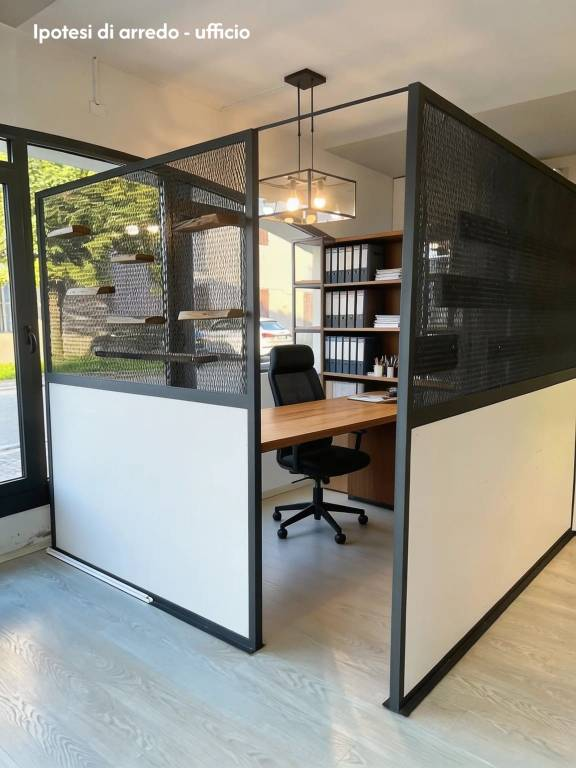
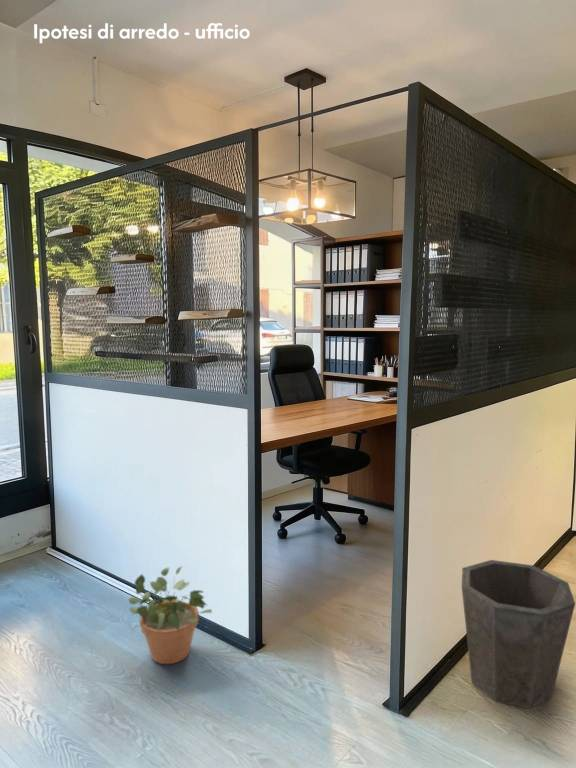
+ potted plant [126,566,213,665]
+ waste bin [461,559,576,709]
